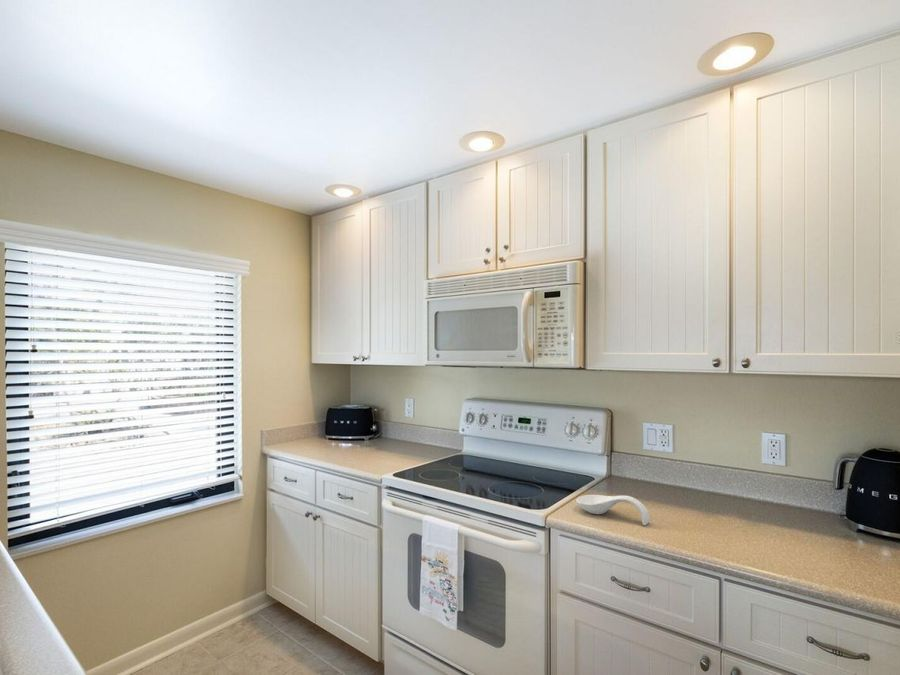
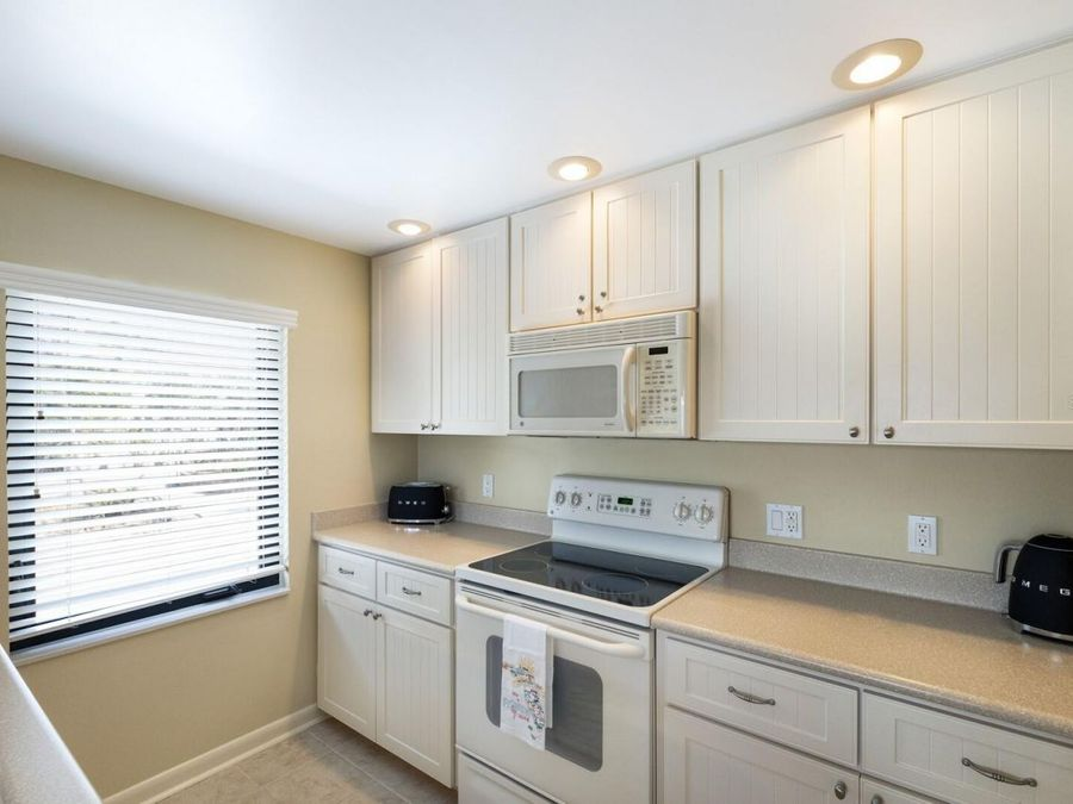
- spoon rest [575,494,651,526]
